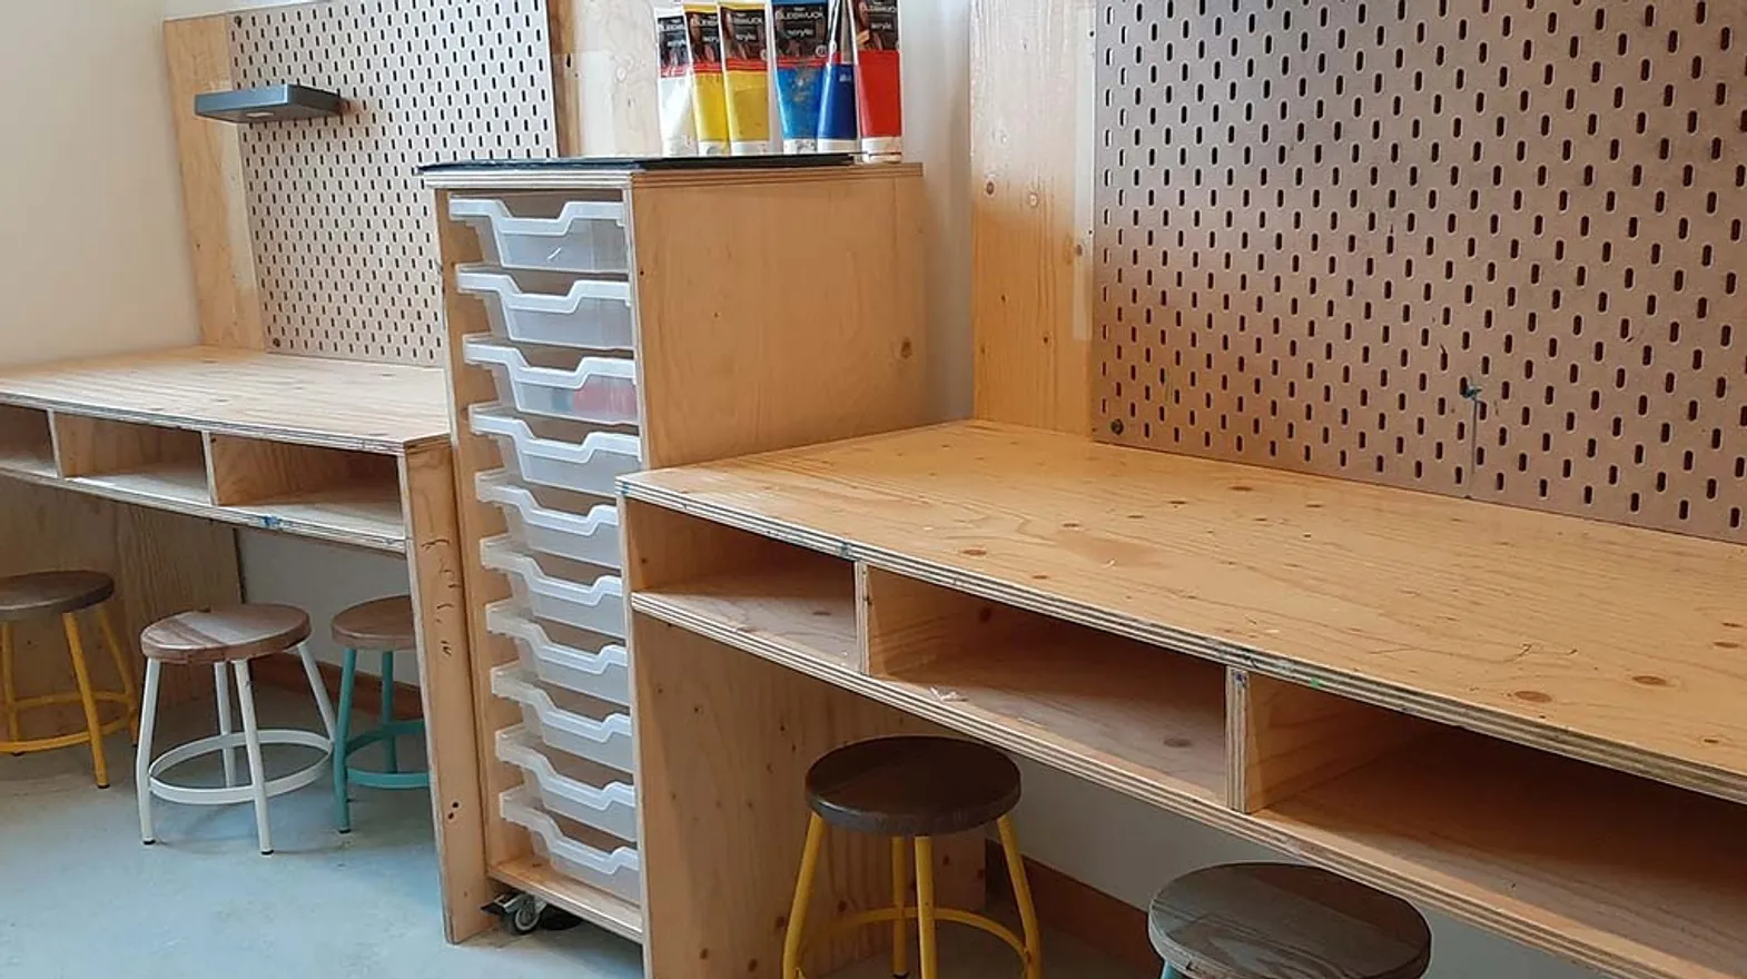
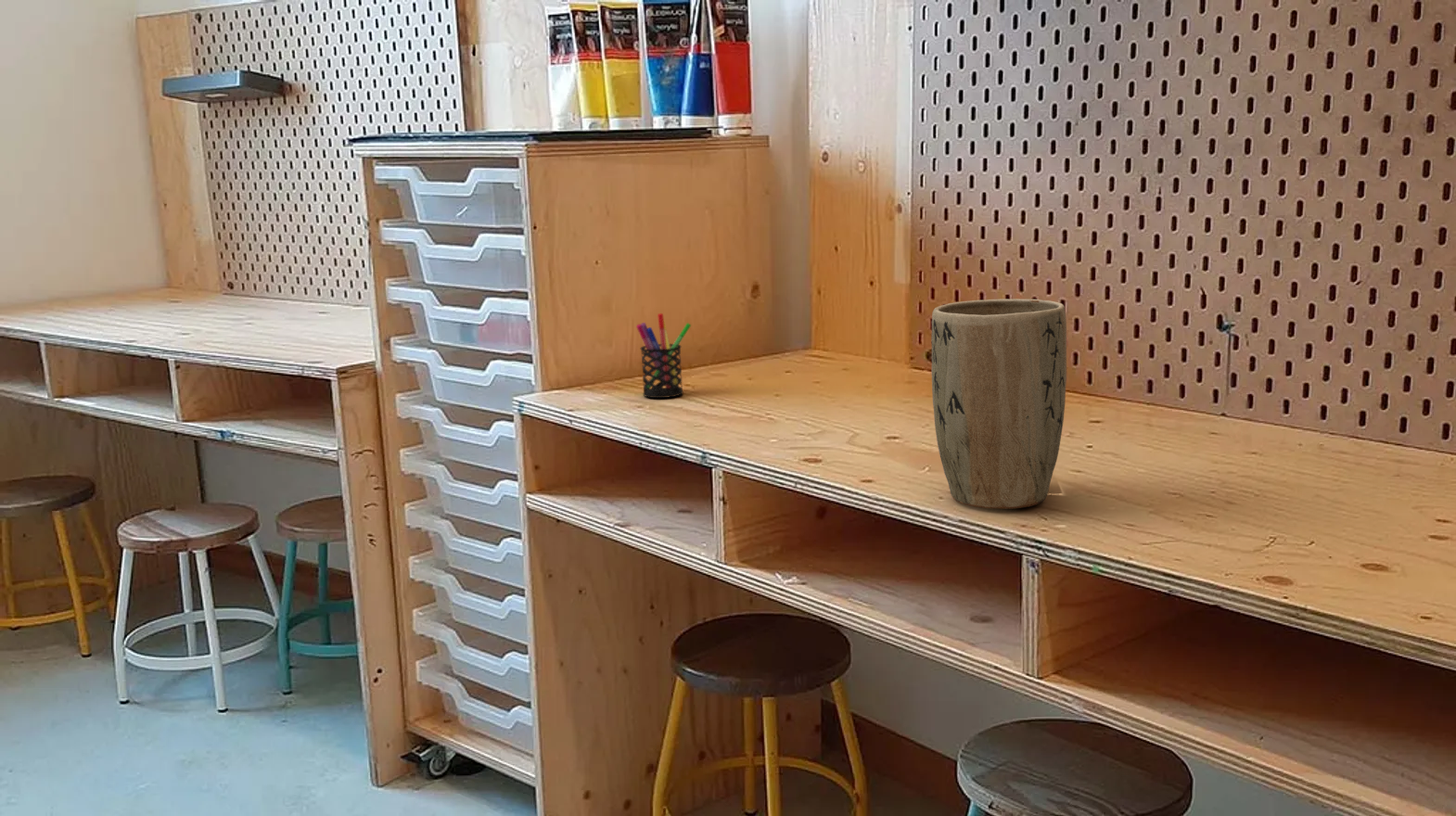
+ pen holder [635,312,692,399]
+ plant pot [930,298,1067,510]
